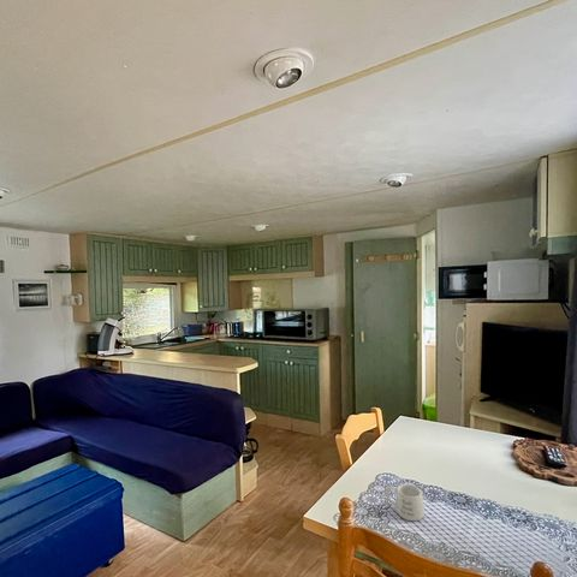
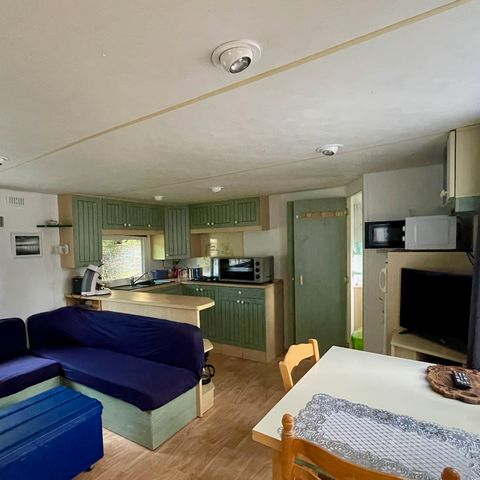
- mug [385,482,426,522]
